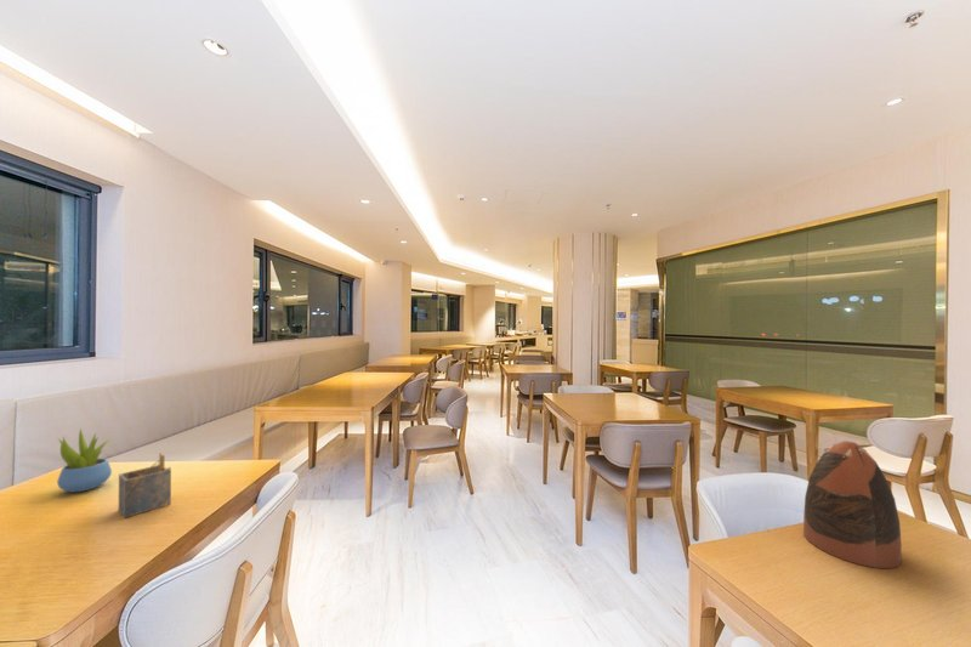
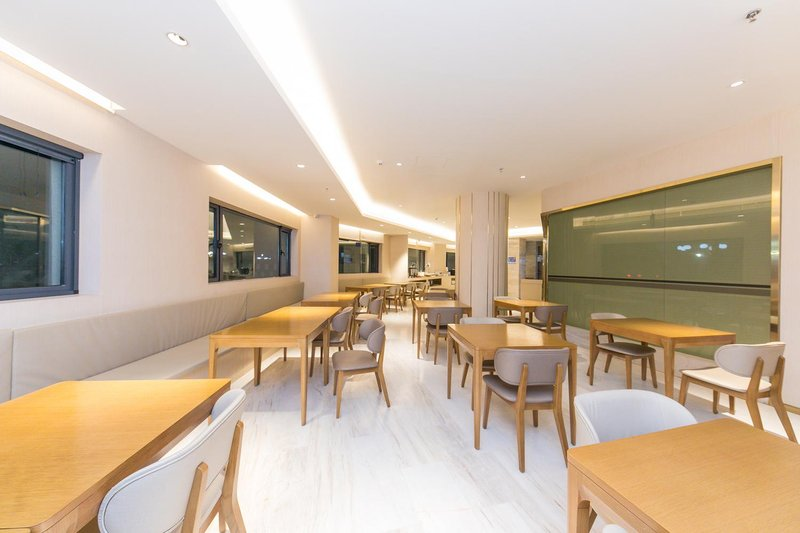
- succulent plant [56,427,113,493]
- napkin holder [118,452,172,520]
- decorative vase [802,439,902,569]
